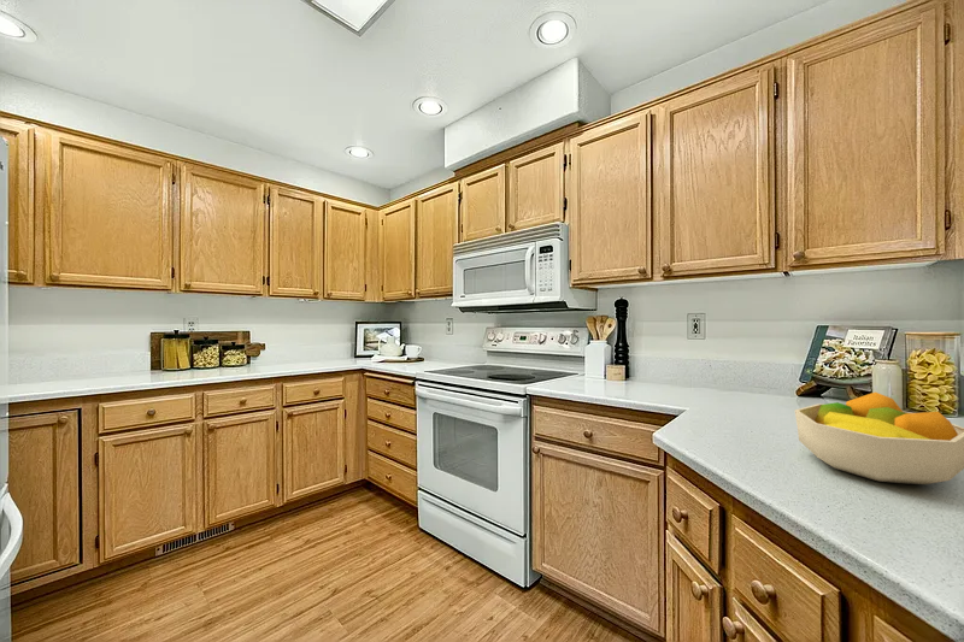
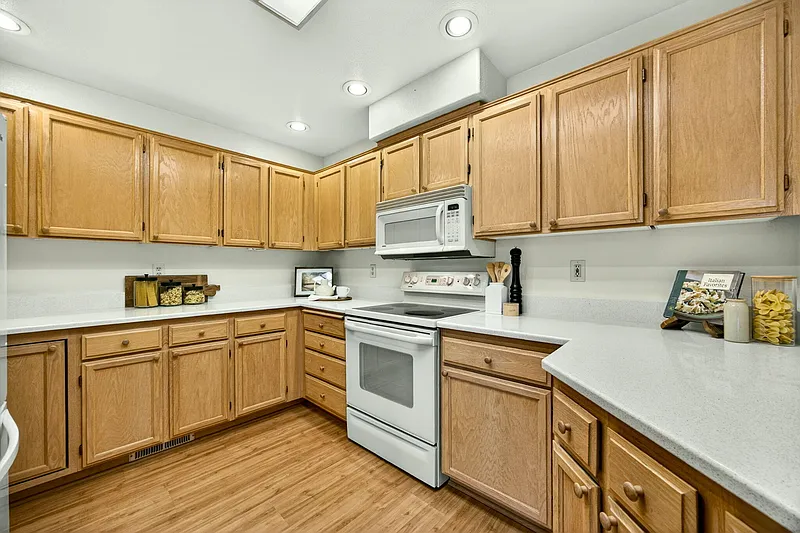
- fruit bowl [793,391,964,485]
